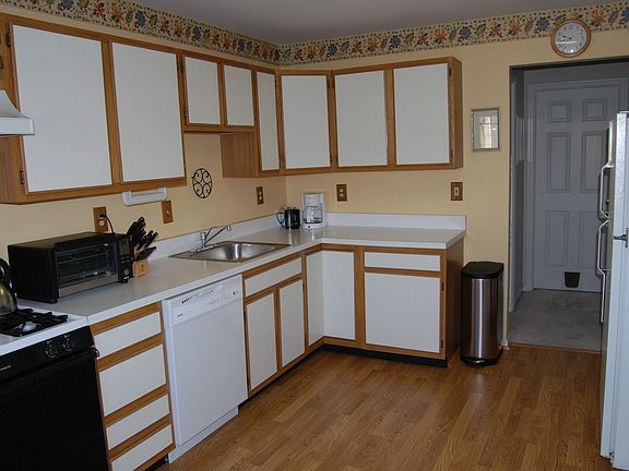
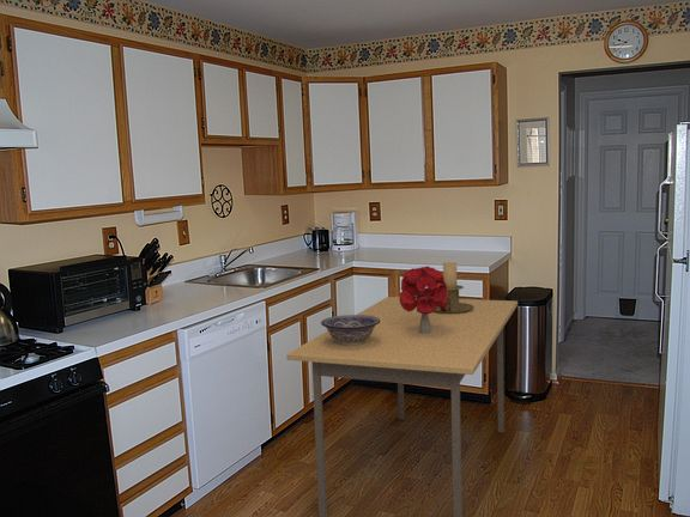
+ dining table [285,296,519,517]
+ decorative bowl [320,314,380,346]
+ bouquet [399,264,448,334]
+ candle holder [435,261,473,314]
